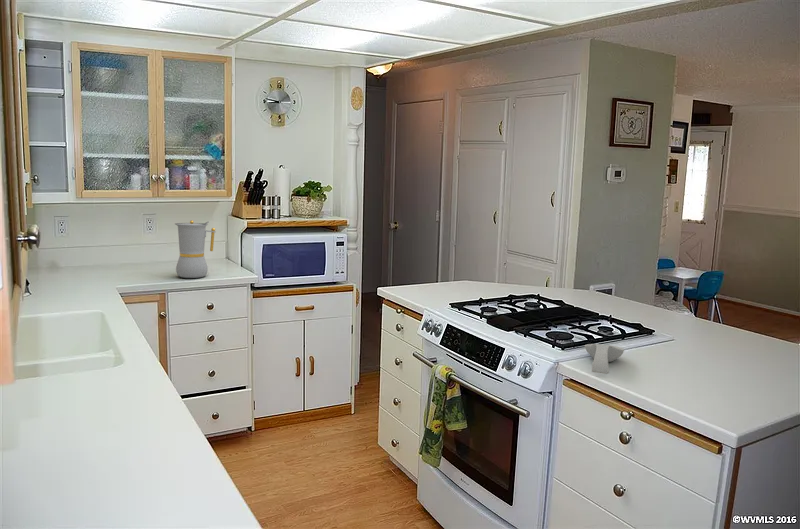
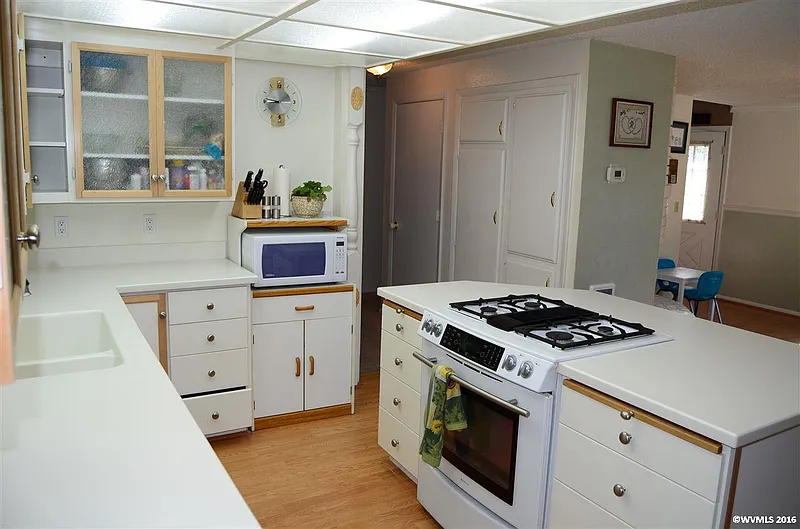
- coffee maker [174,219,217,279]
- spoon rest [584,343,625,375]
